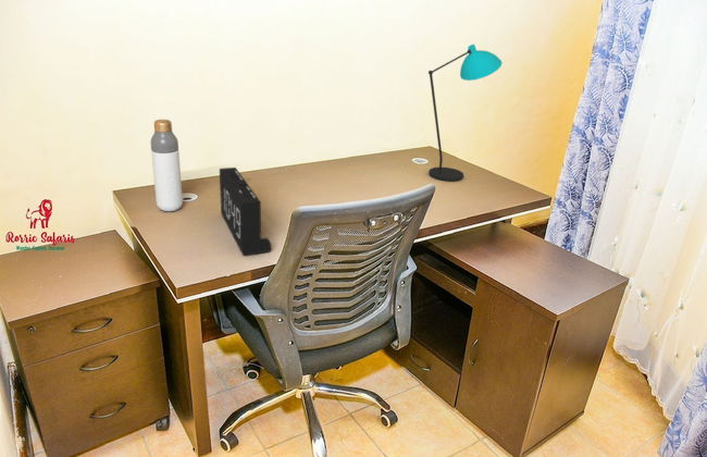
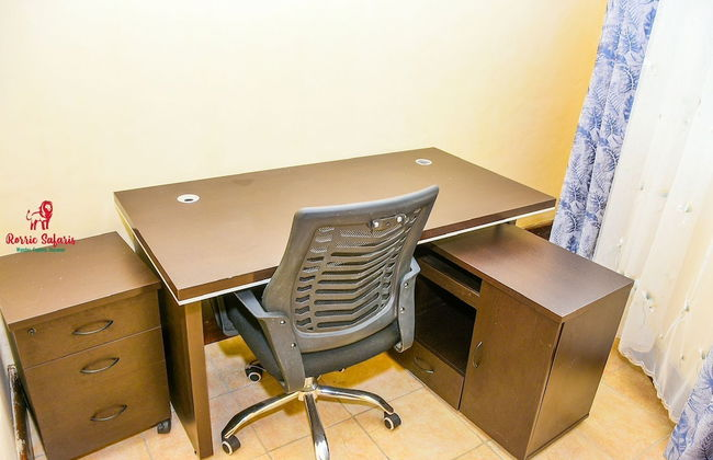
- alarm clock [219,166,272,257]
- desk lamp [427,44,504,182]
- bottle [150,119,184,212]
